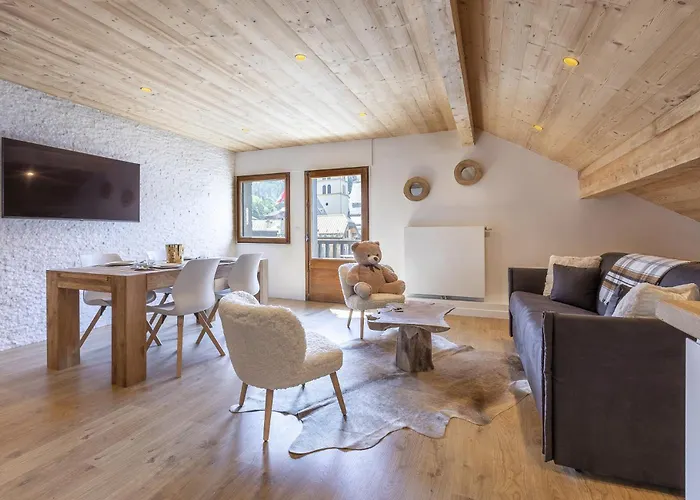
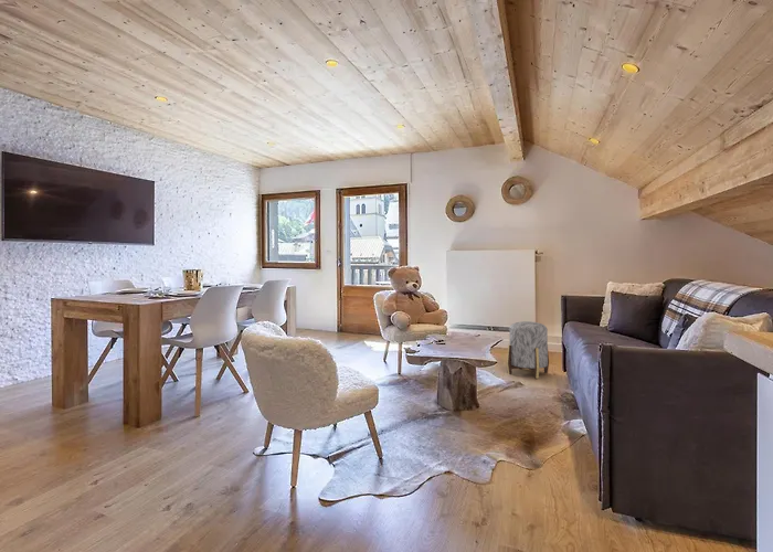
+ stool [506,320,550,380]
